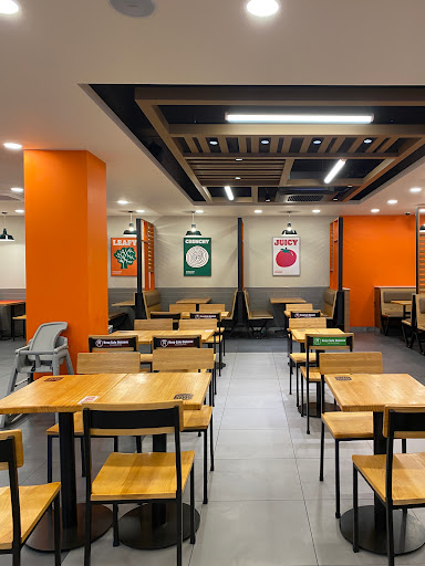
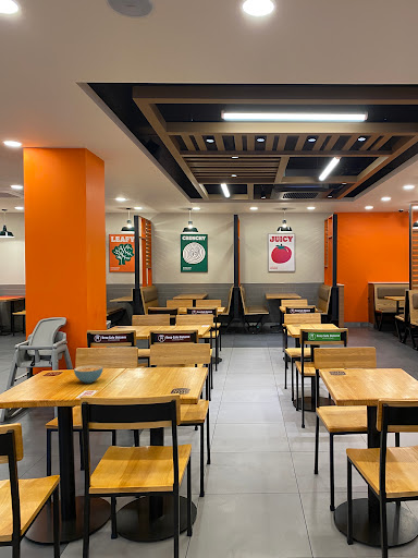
+ cereal bowl [73,364,103,384]
